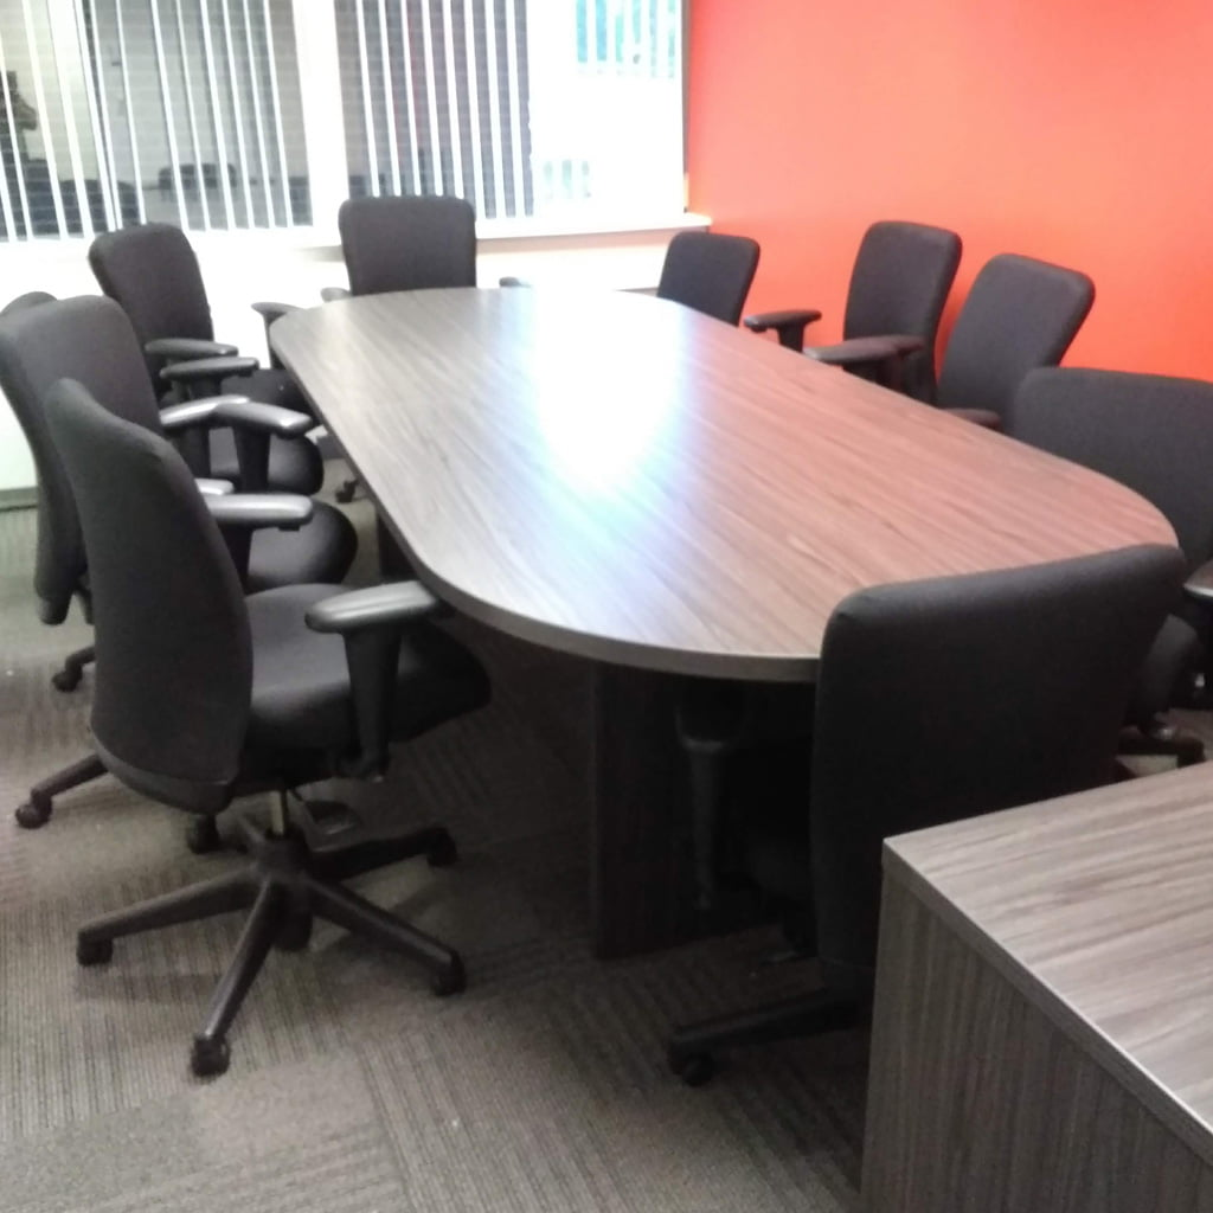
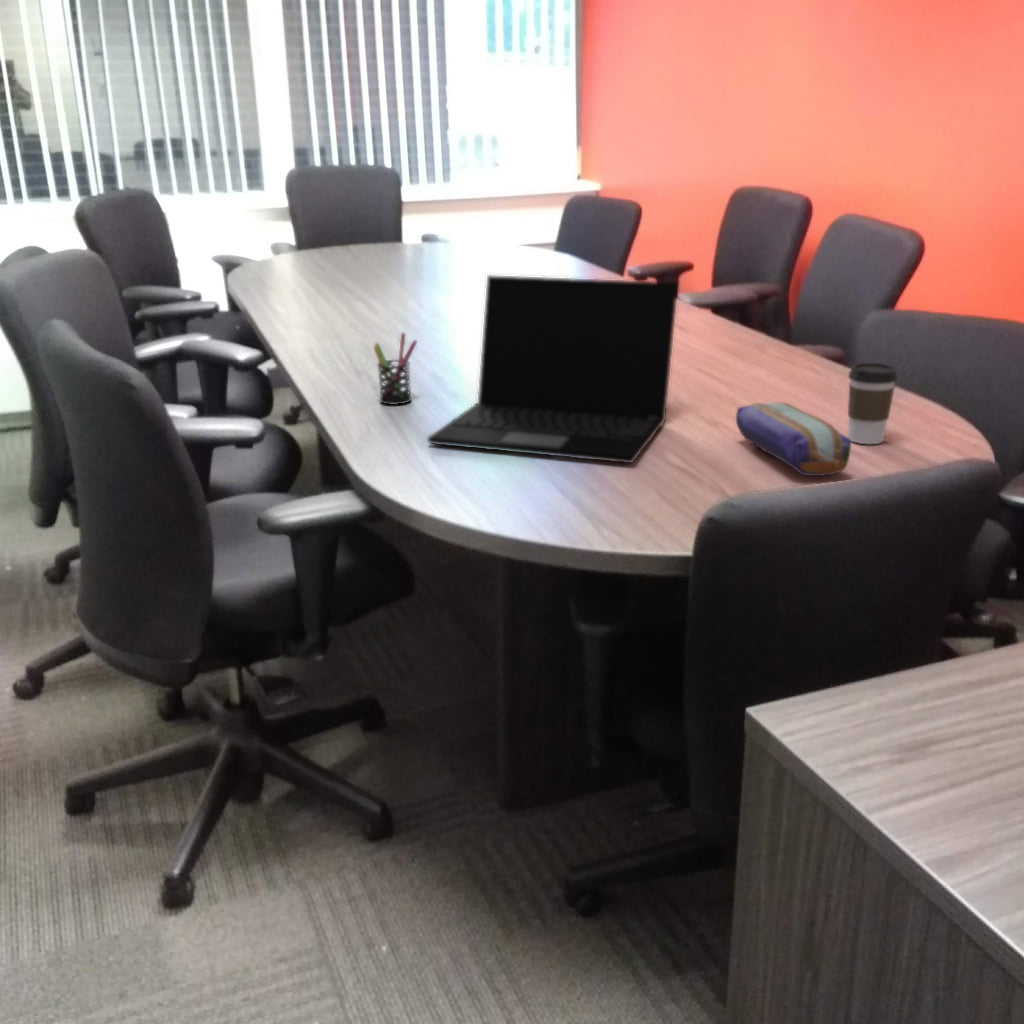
+ laptop [426,274,679,464]
+ pen holder [372,332,418,406]
+ pencil case [735,401,852,477]
+ coffee cup [847,362,898,445]
